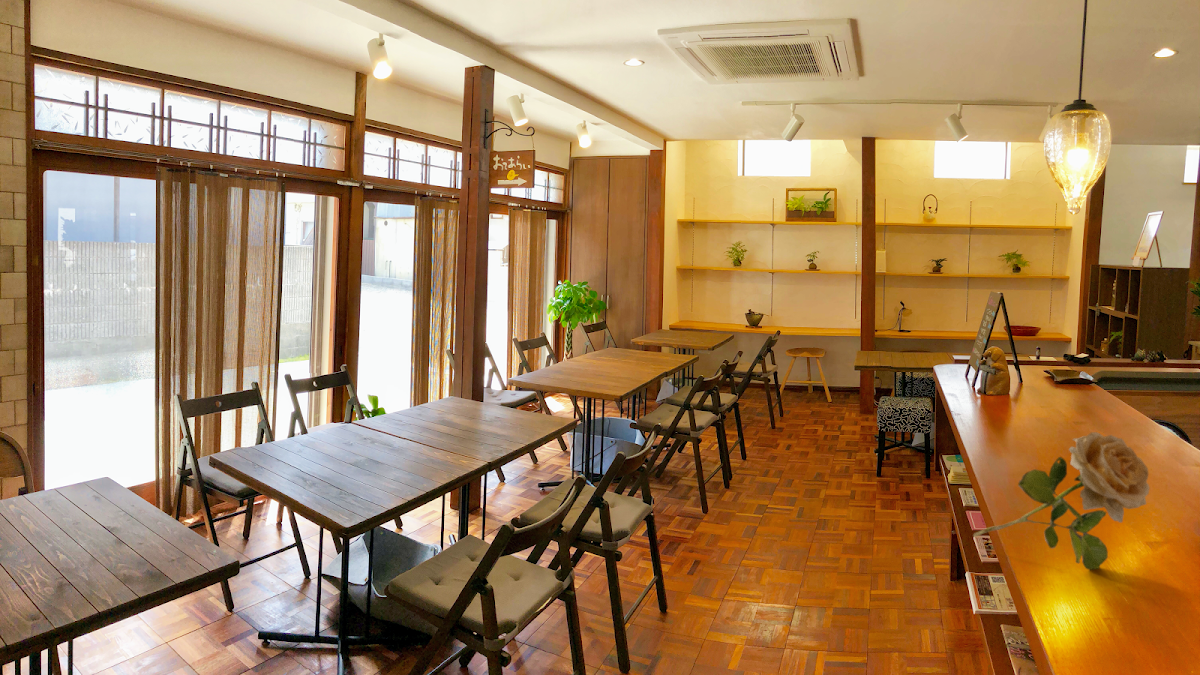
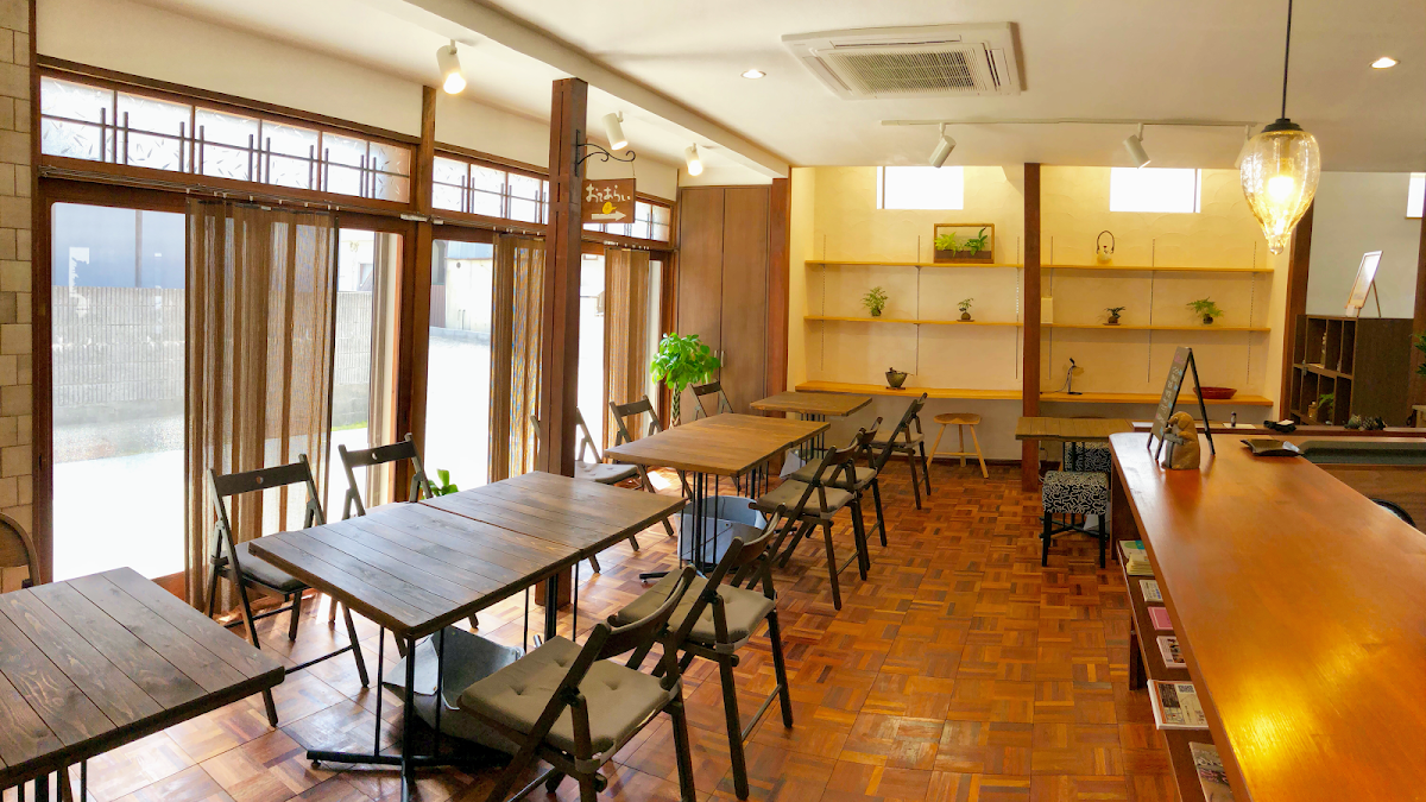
- flower [972,431,1151,571]
